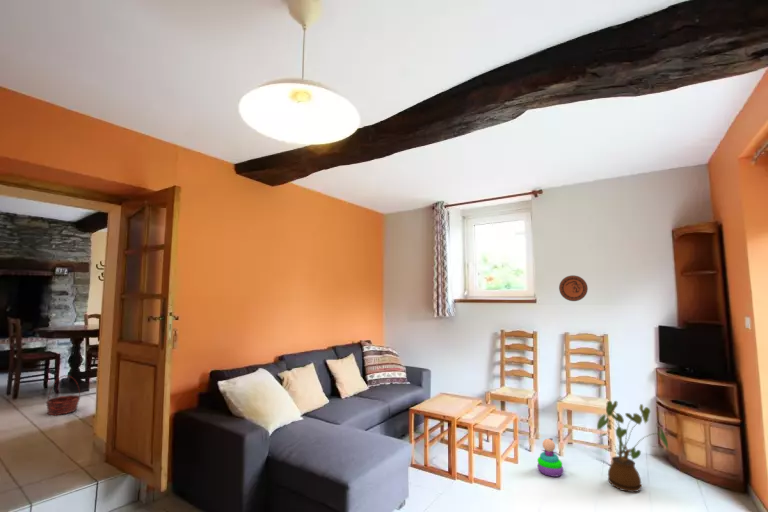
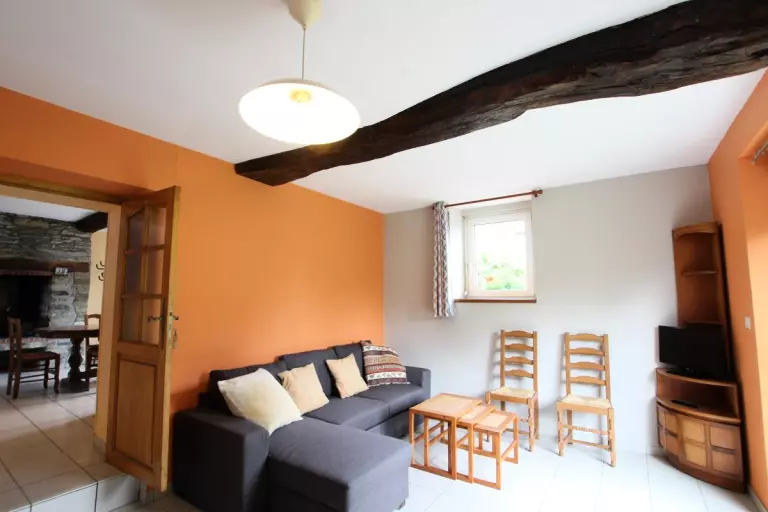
- basket [45,374,81,416]
- decorative plate [558,274,589,302]
- house plant [596,400,670,493]
- stacking toy [536,437,565,478]
